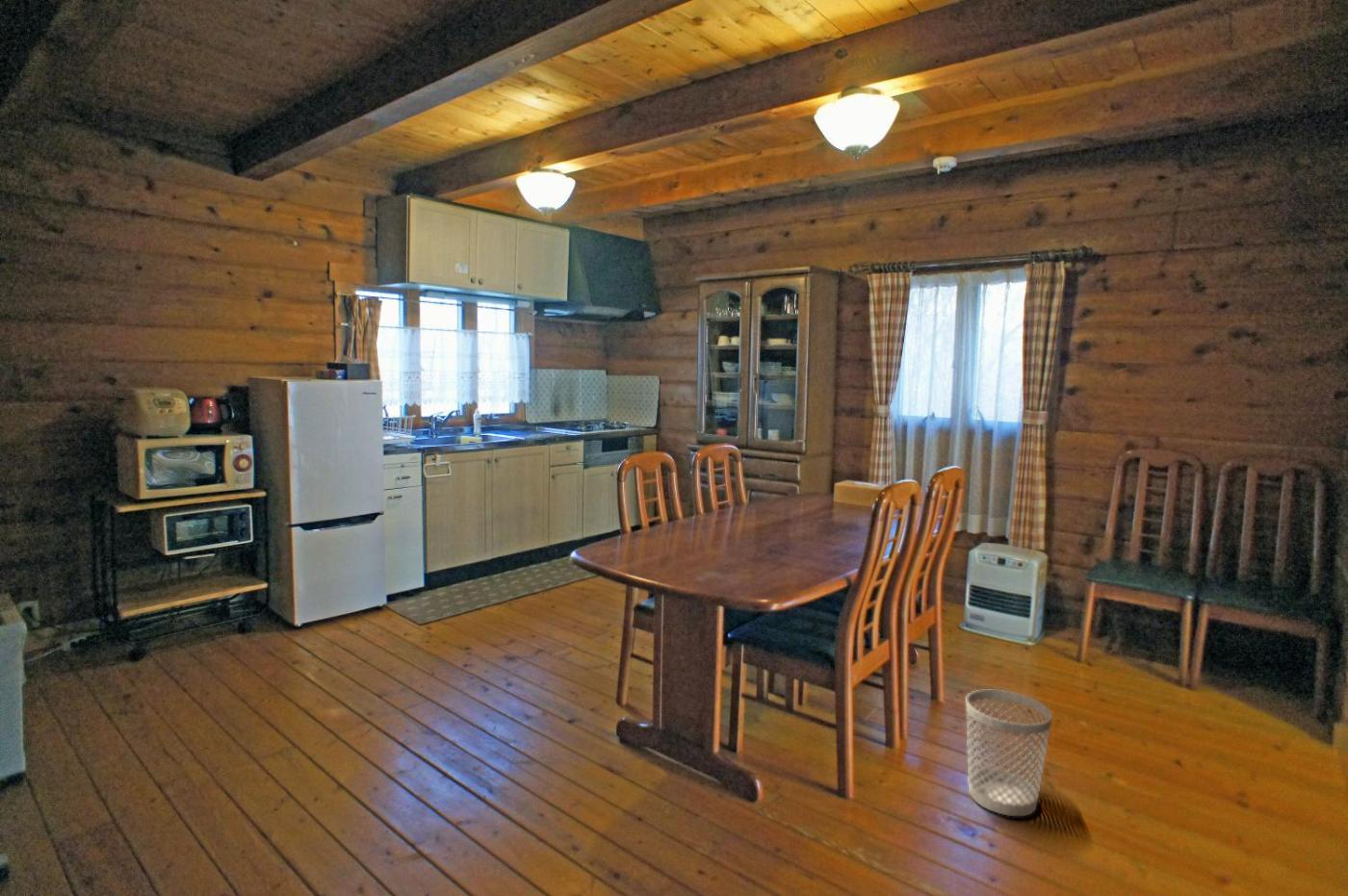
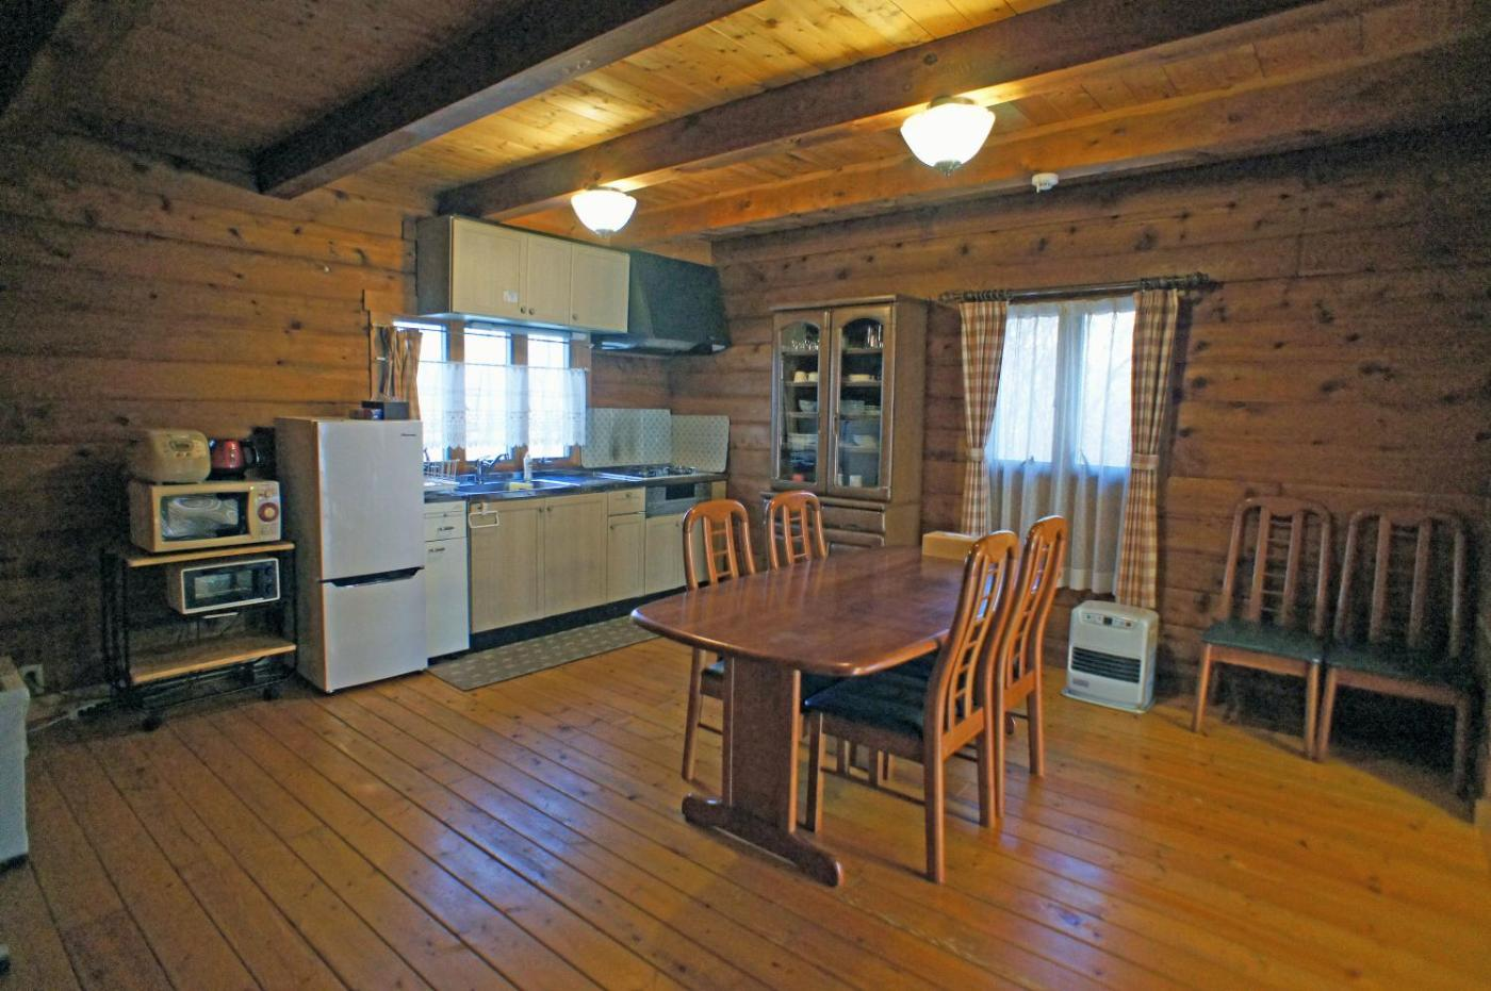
- wastebasket [965,689,1053,817]
